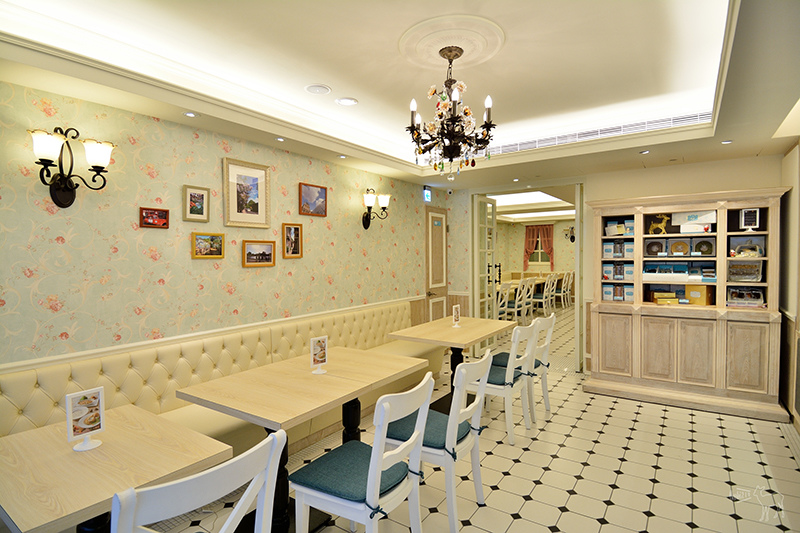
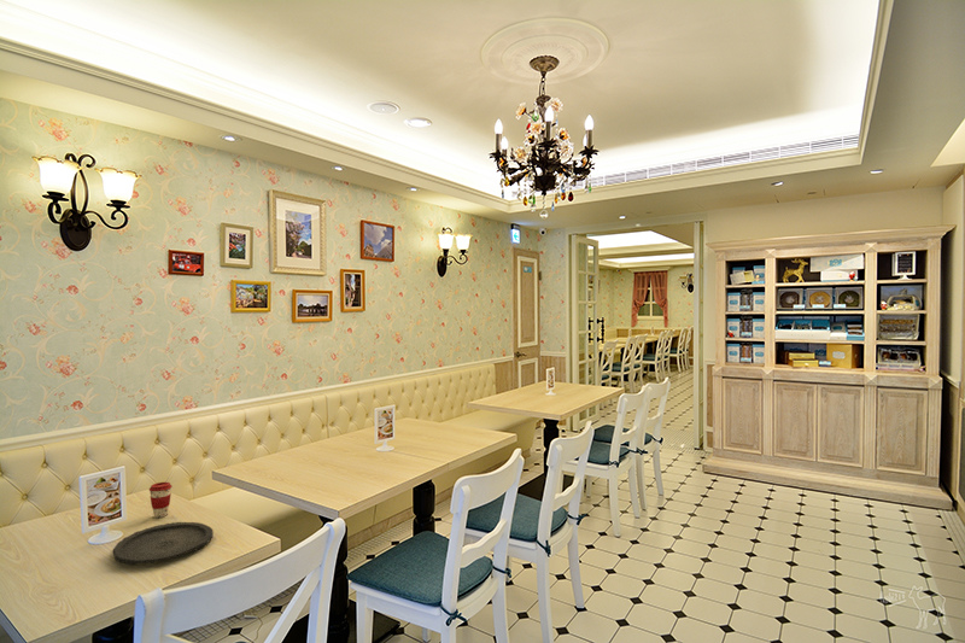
+ plate [111,521,215,566]
+ coffee cup [148,481,174,519]
